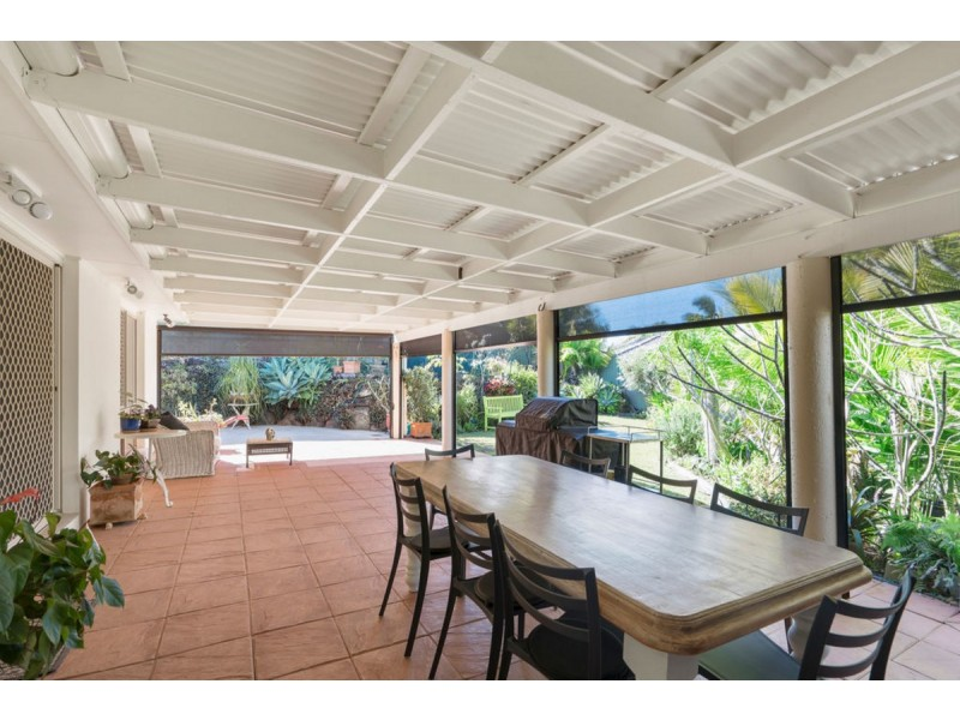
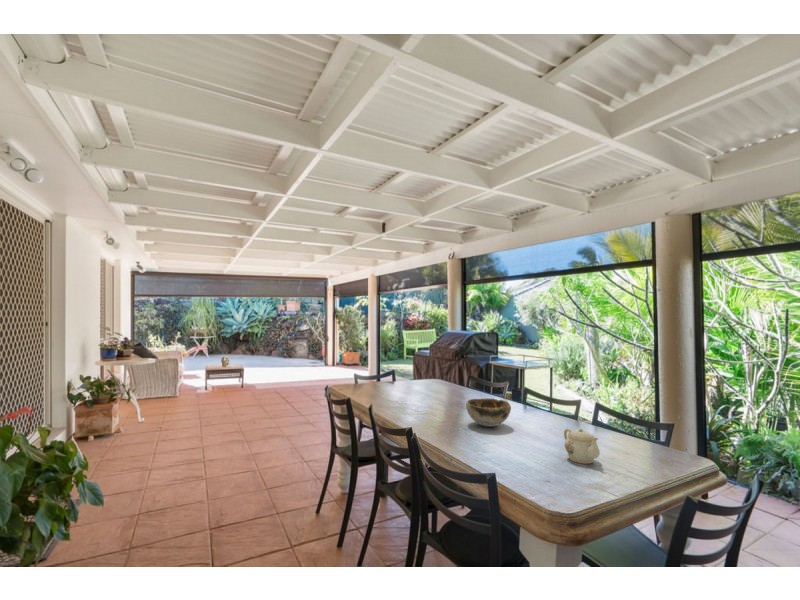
+ teapot [563,427,601,465]
+ decorative bowl [465,397,512,427]
